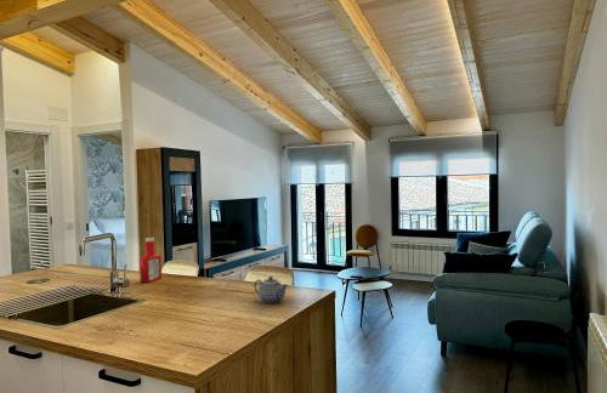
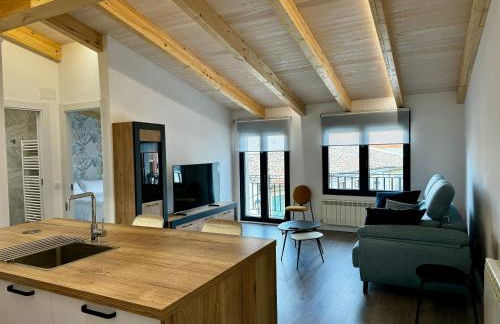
- soap bottle [138,237,163,284]
- teapot [253,275,289,304]
